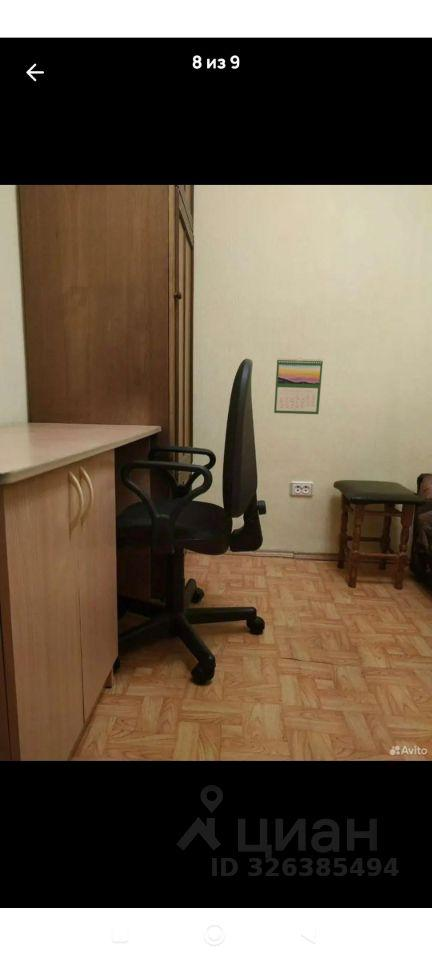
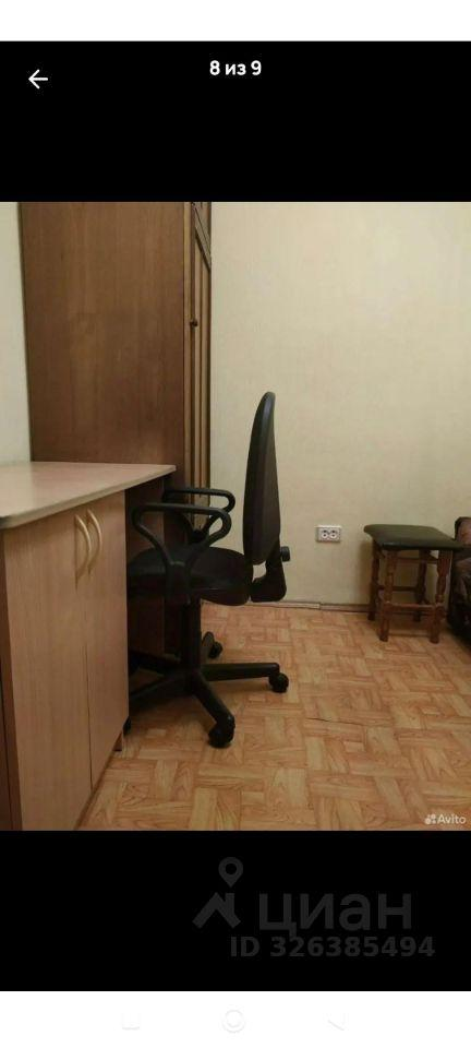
- calendar [273,357,324,415]
